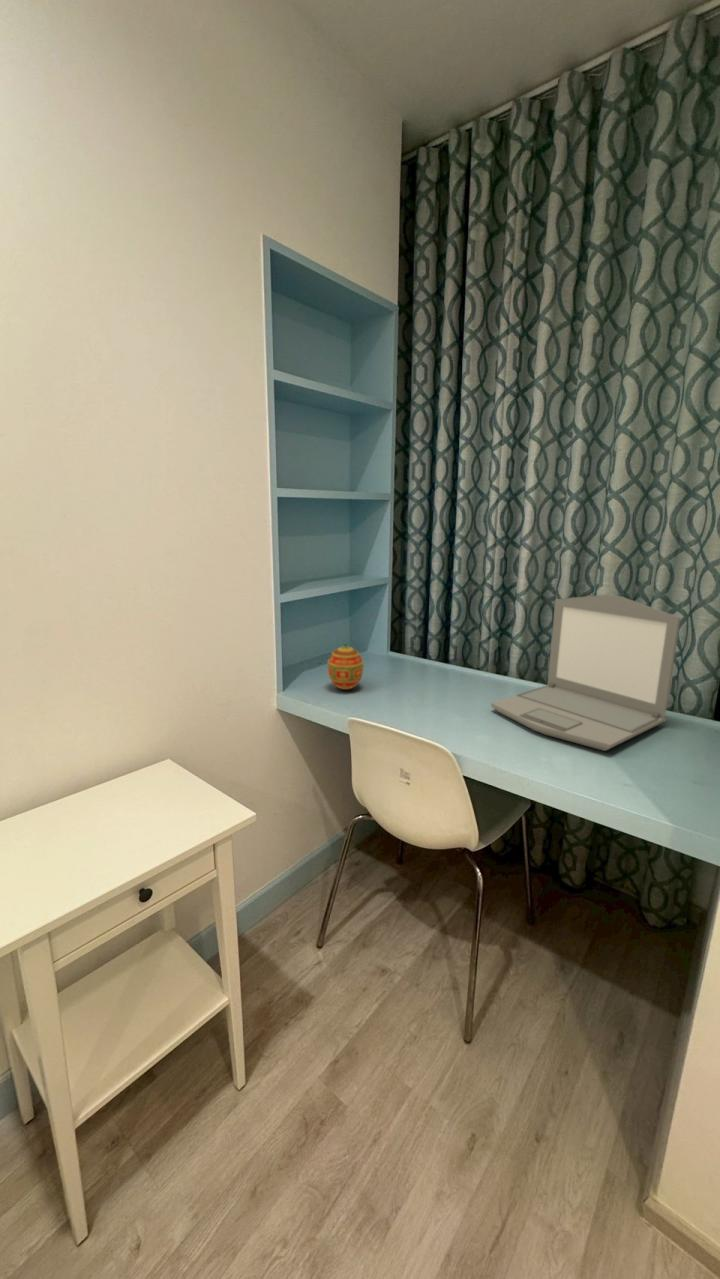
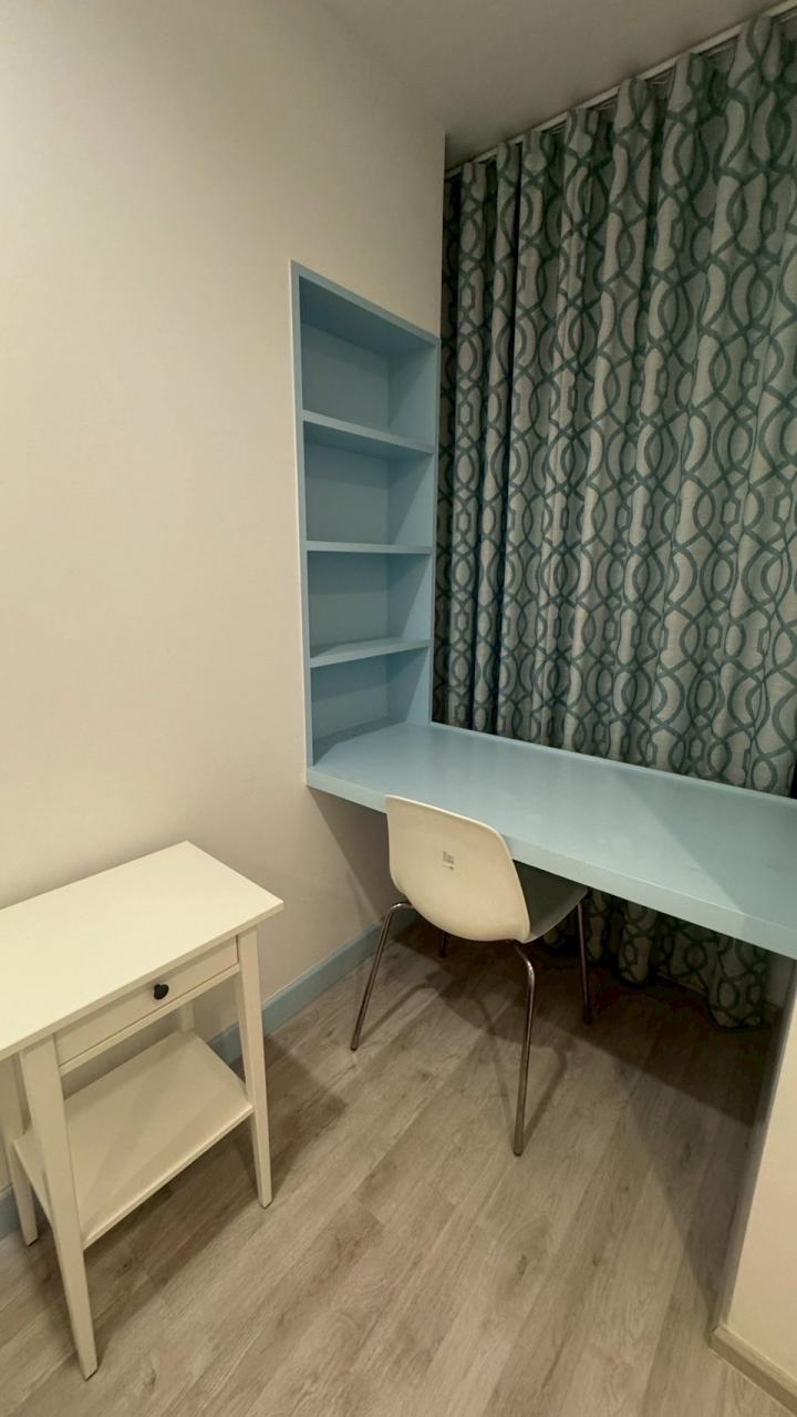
- decorative egg [327,642,365,691]
- laptop [490,594,681,752]
